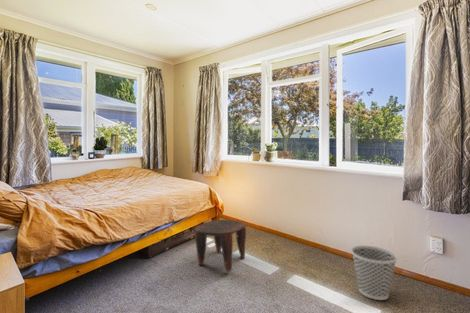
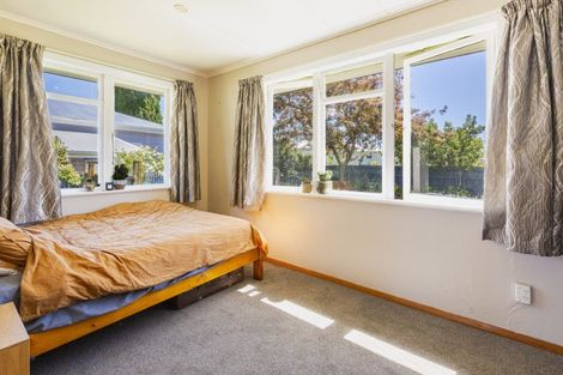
- stool [194,219,247,273]
- wastebasket [350,245,398,301]
